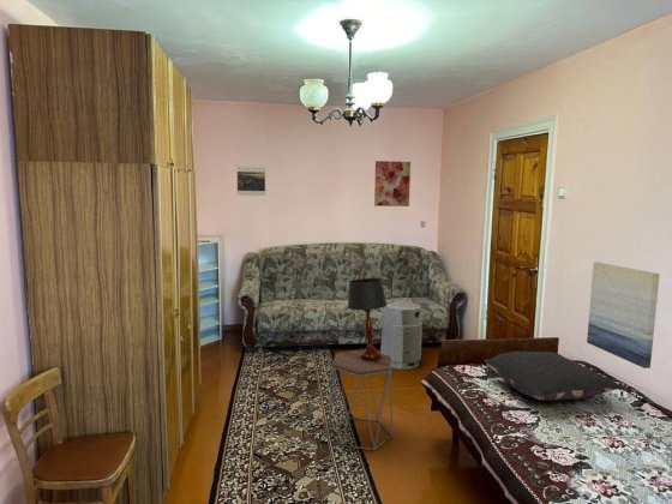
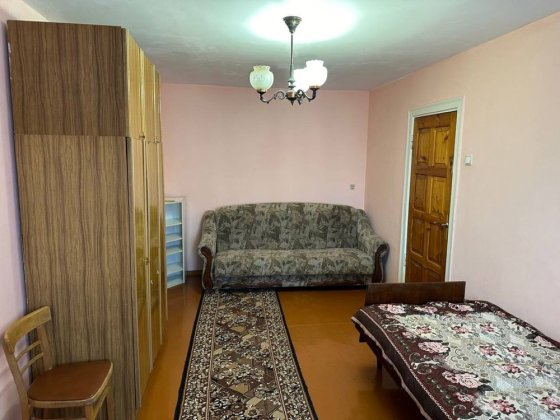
- wall art [586,262,661,370]
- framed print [235,166,266,197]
- wall art [373,160,412,208]
- table lamp [347,277,388,360]
- pillow [484,350,624,402]
- side table [328,348,394,451]
- air purifier [379,300,424,371]
